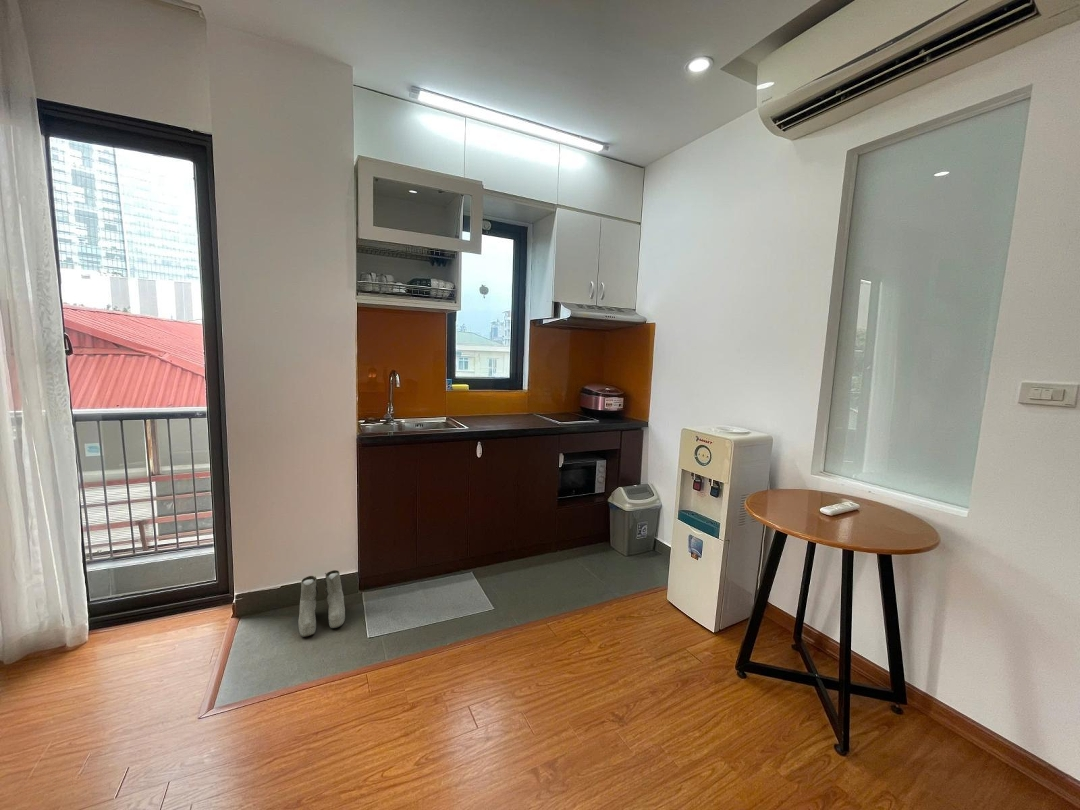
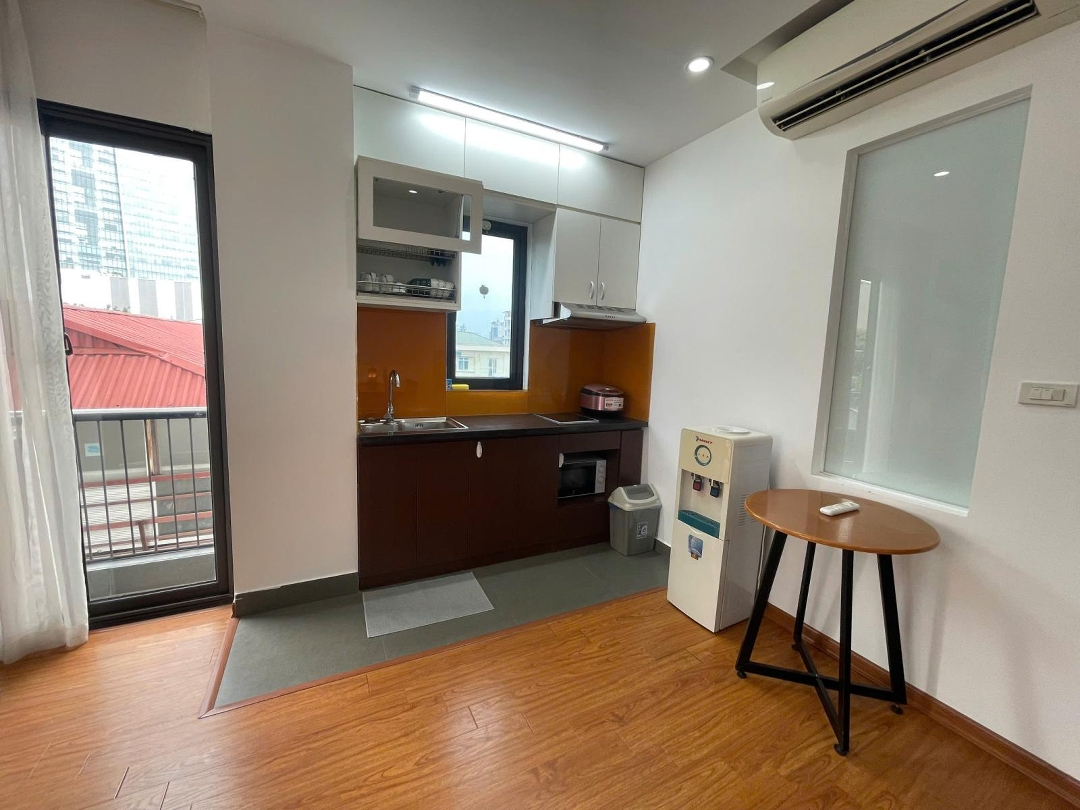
- boots [297,569,346,638]
